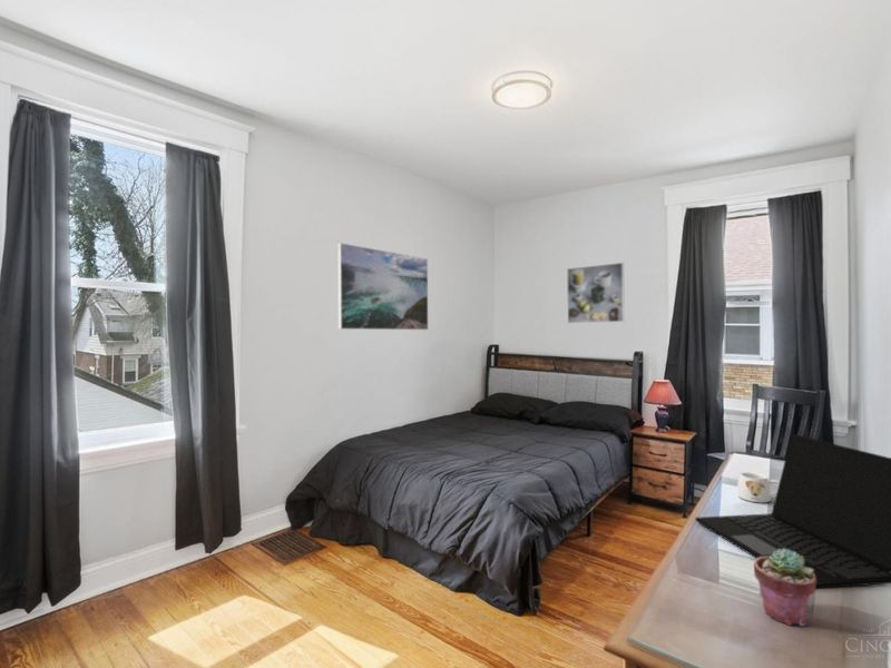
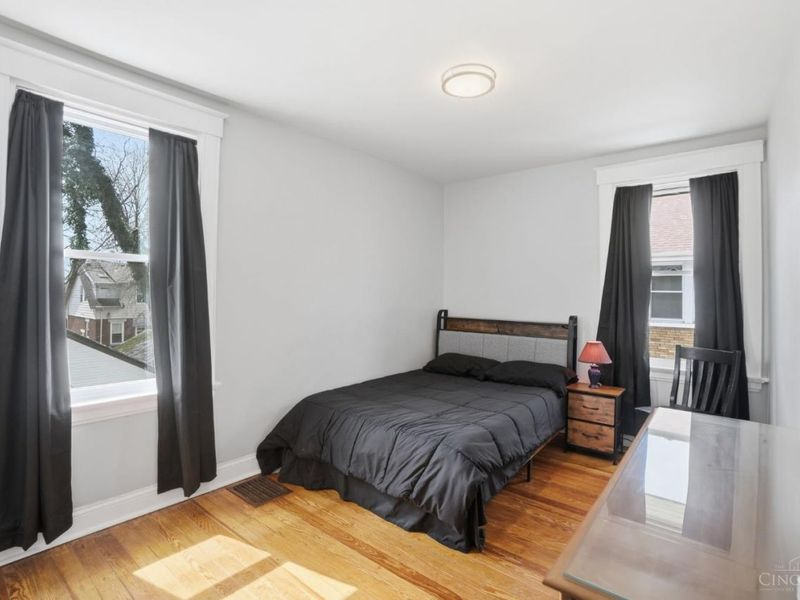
- mug [736,471,780,503]
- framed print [336,242,429,331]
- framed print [566,262,626,324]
- potted succulent [753,549,816,627]
- laptop [694,433,891,589]
